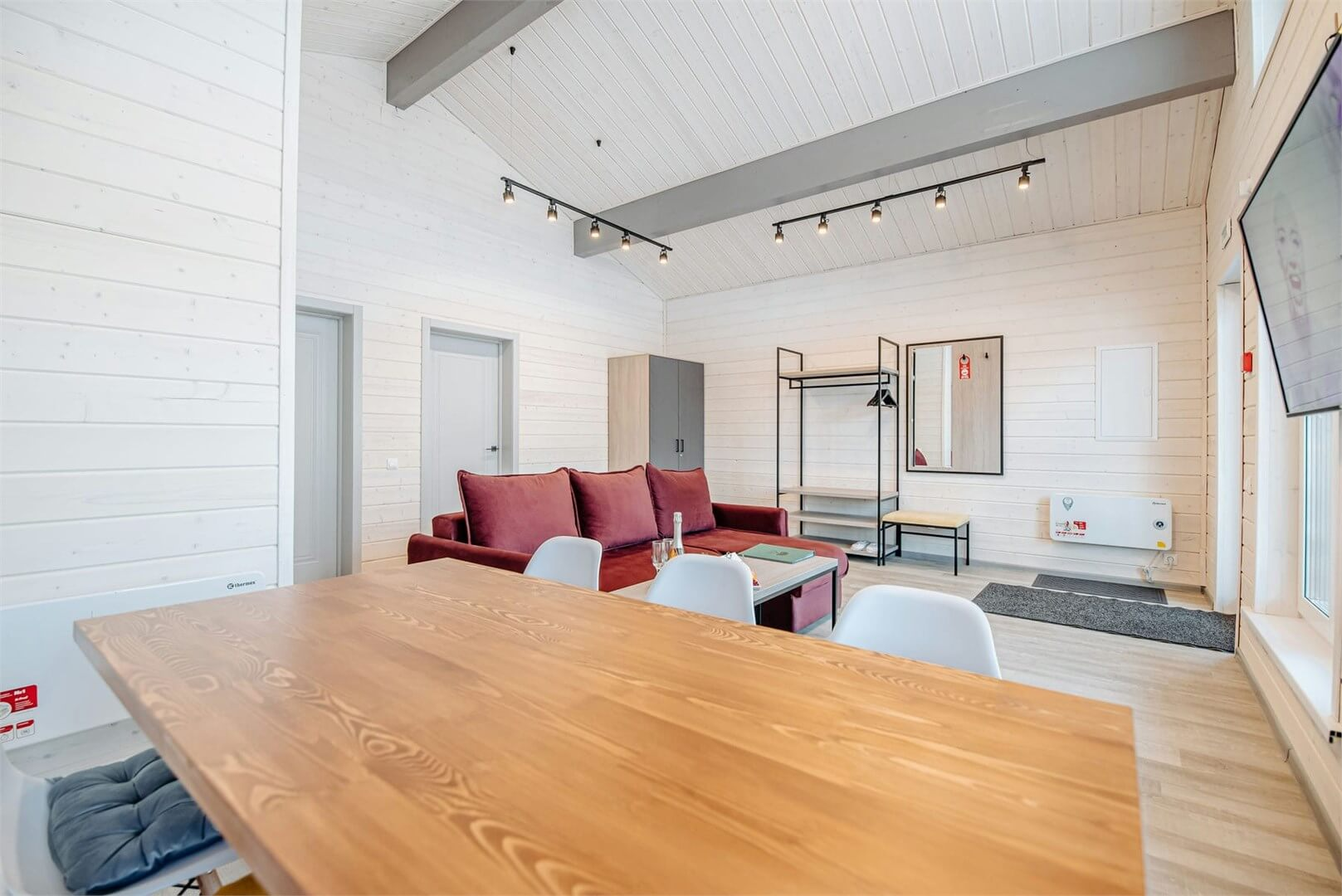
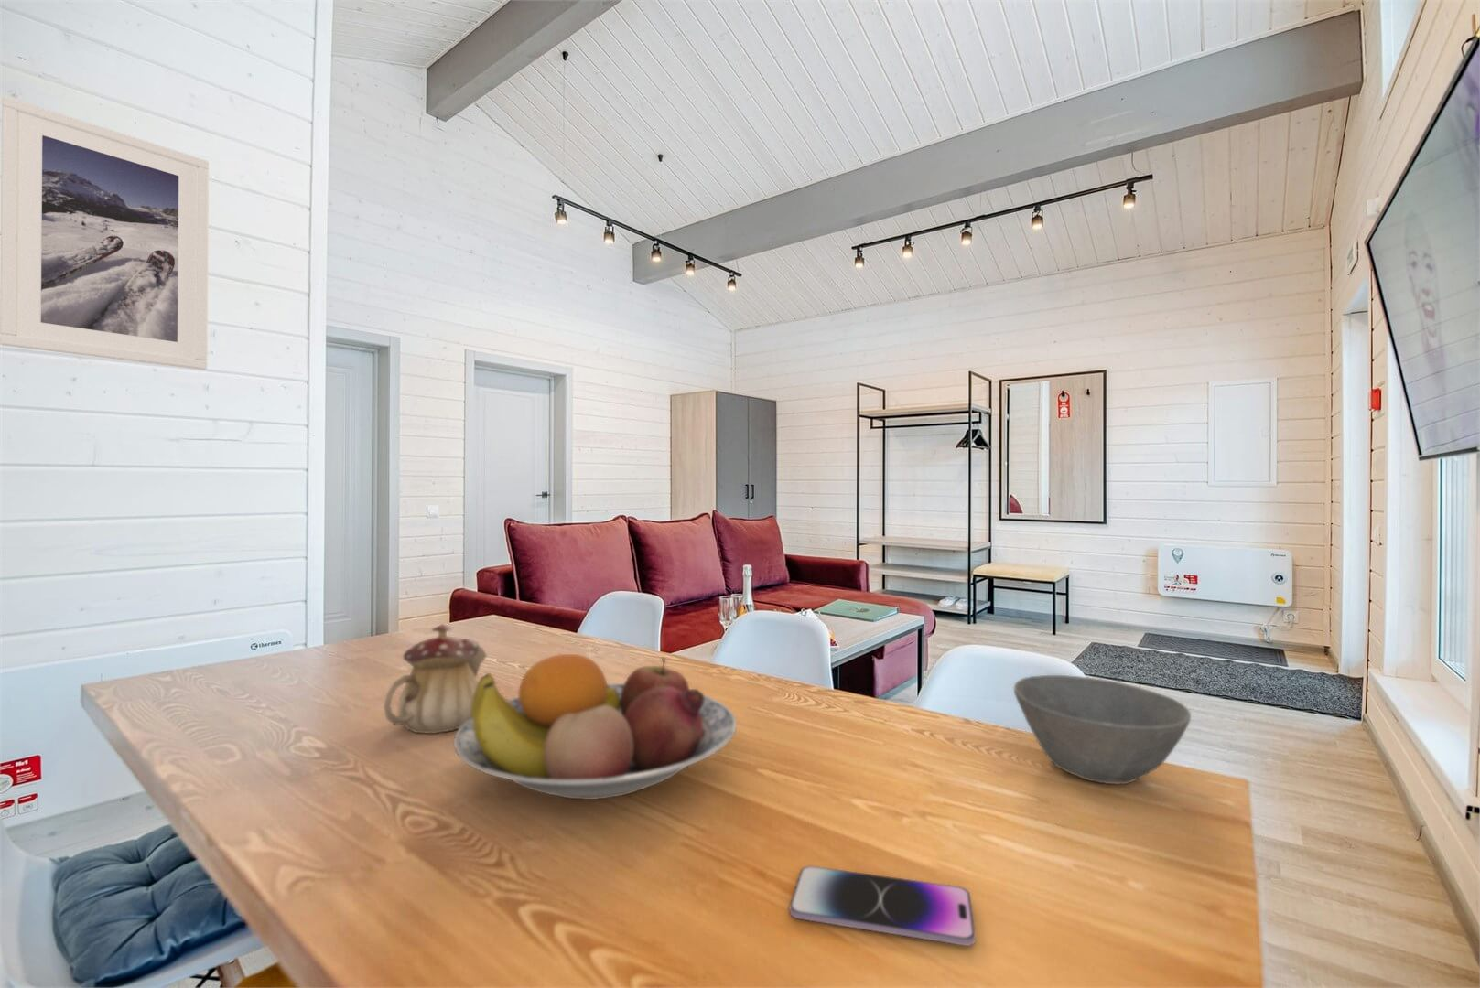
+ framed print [0,95,210,370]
+ bowl [1014,674,1192,785]
+ smartphone [789,866,977,947]
+ teapot [384,623,487,734]
+ fruit bowl [453,653,738,801]
